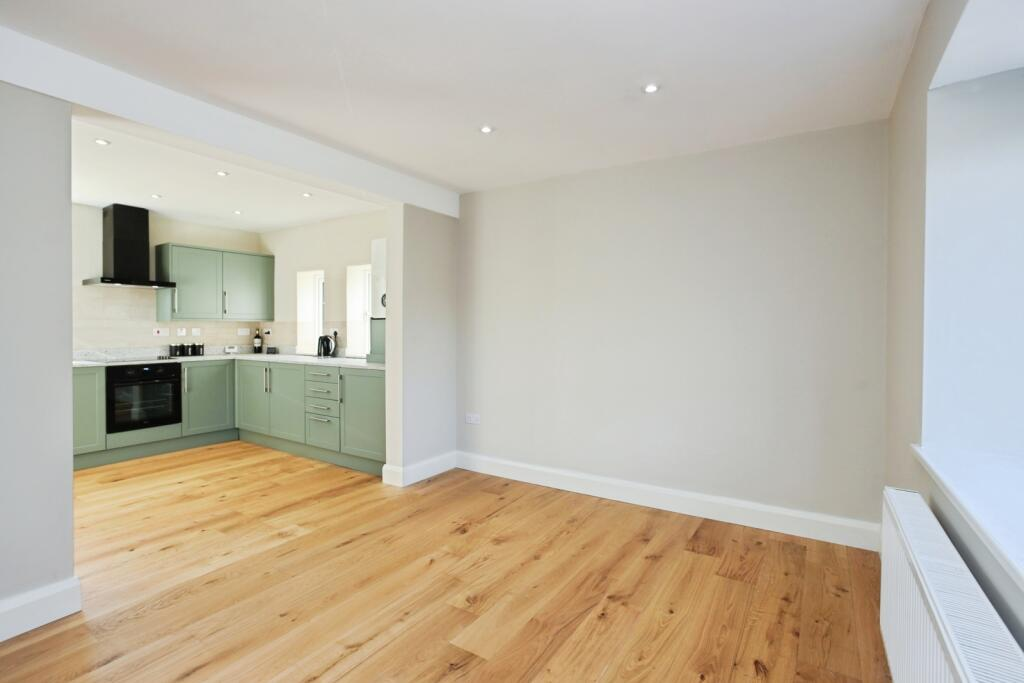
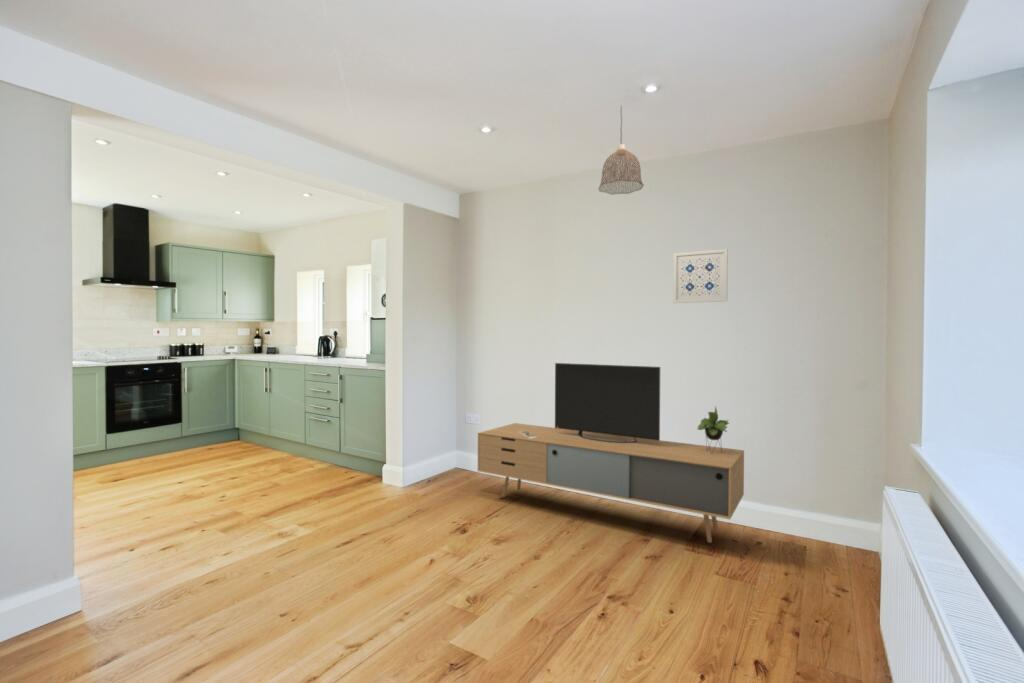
+ wall art [672,248,729,304]
+ media console [477,362,745,544]
+ pendant lamp [598,104,645,195]
